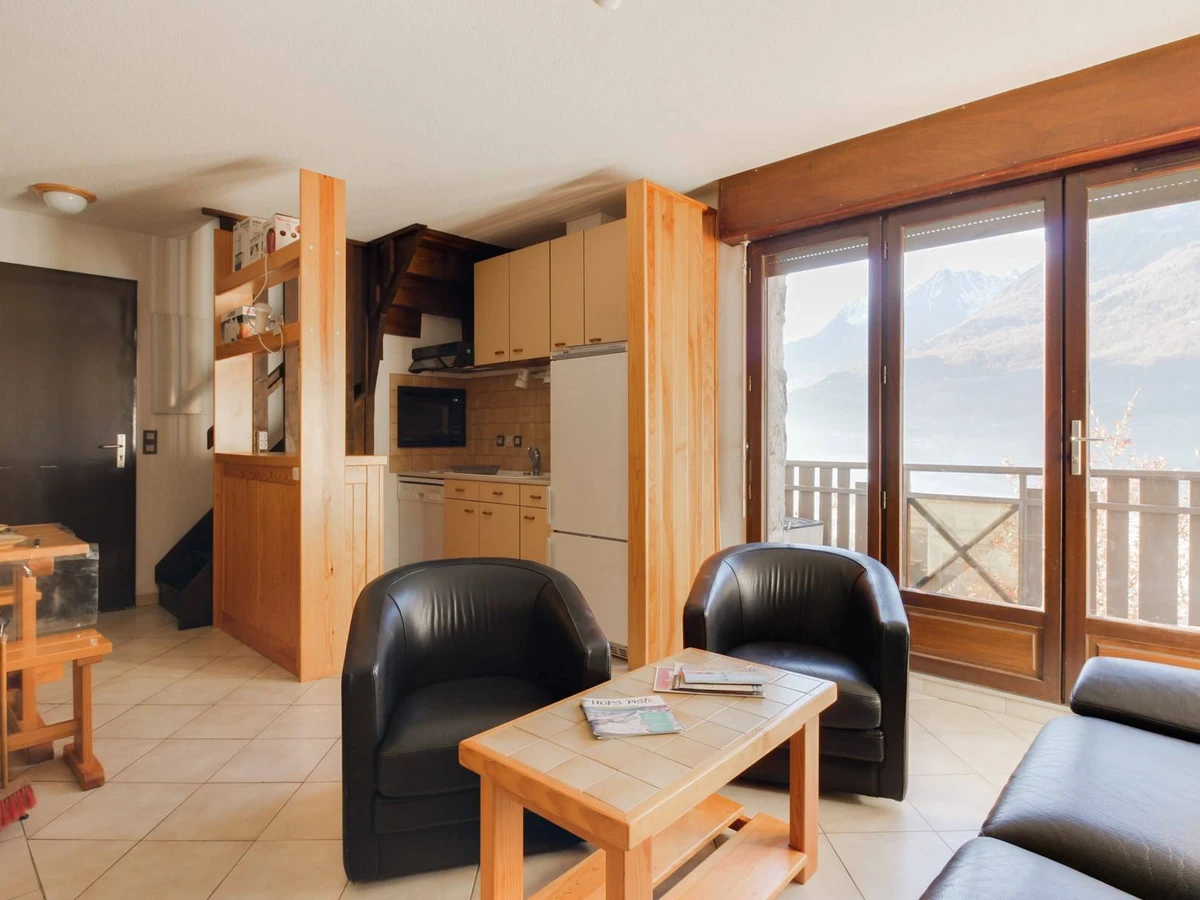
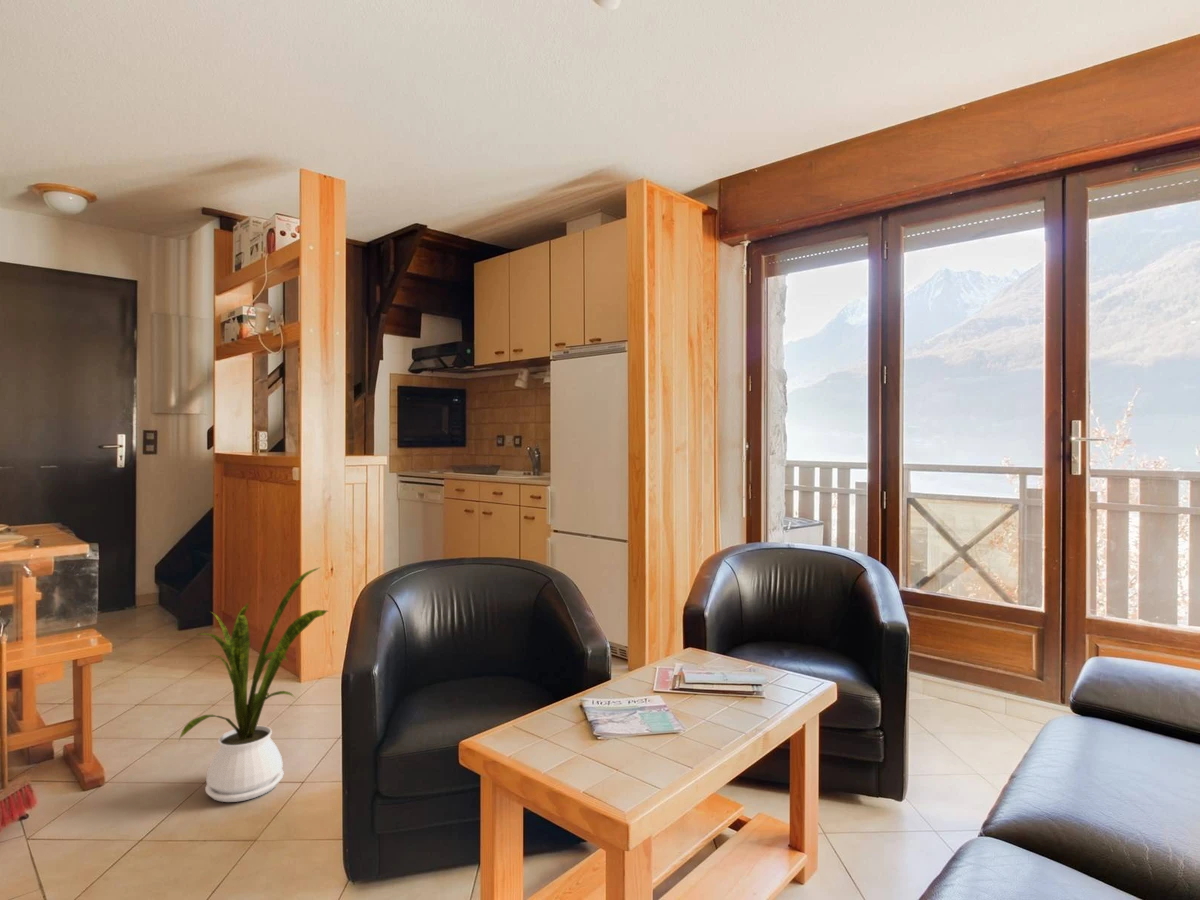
+ house plant [178,566,328,803]
